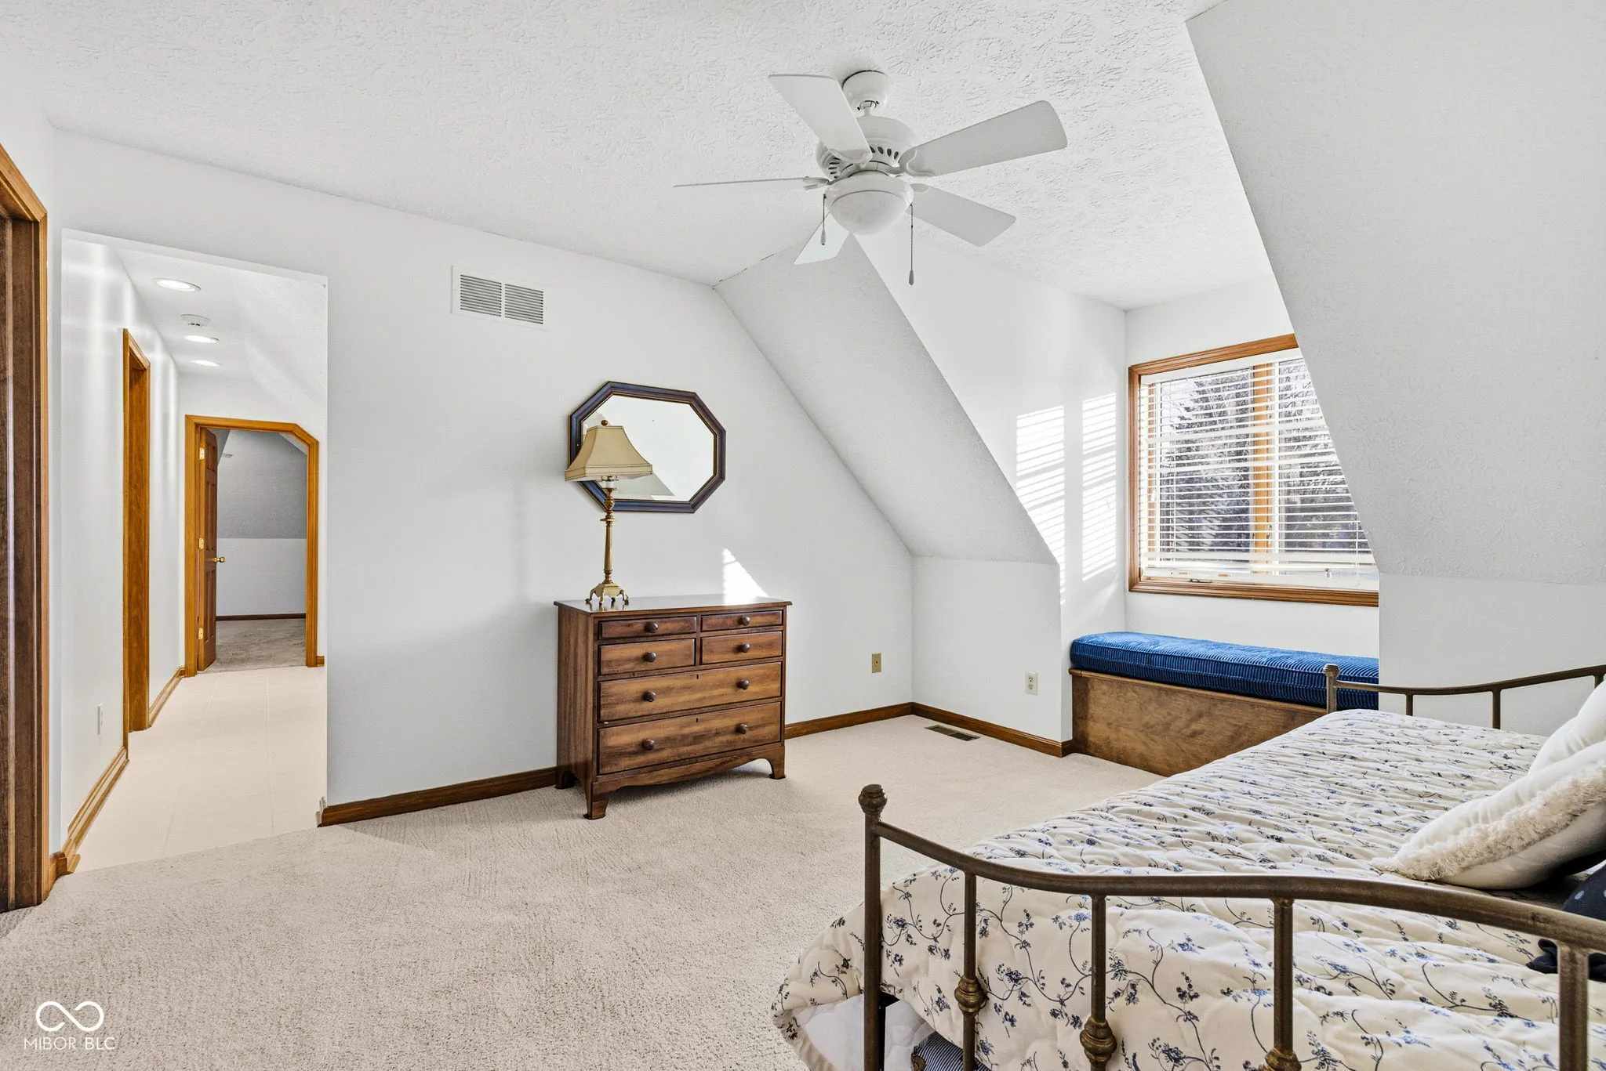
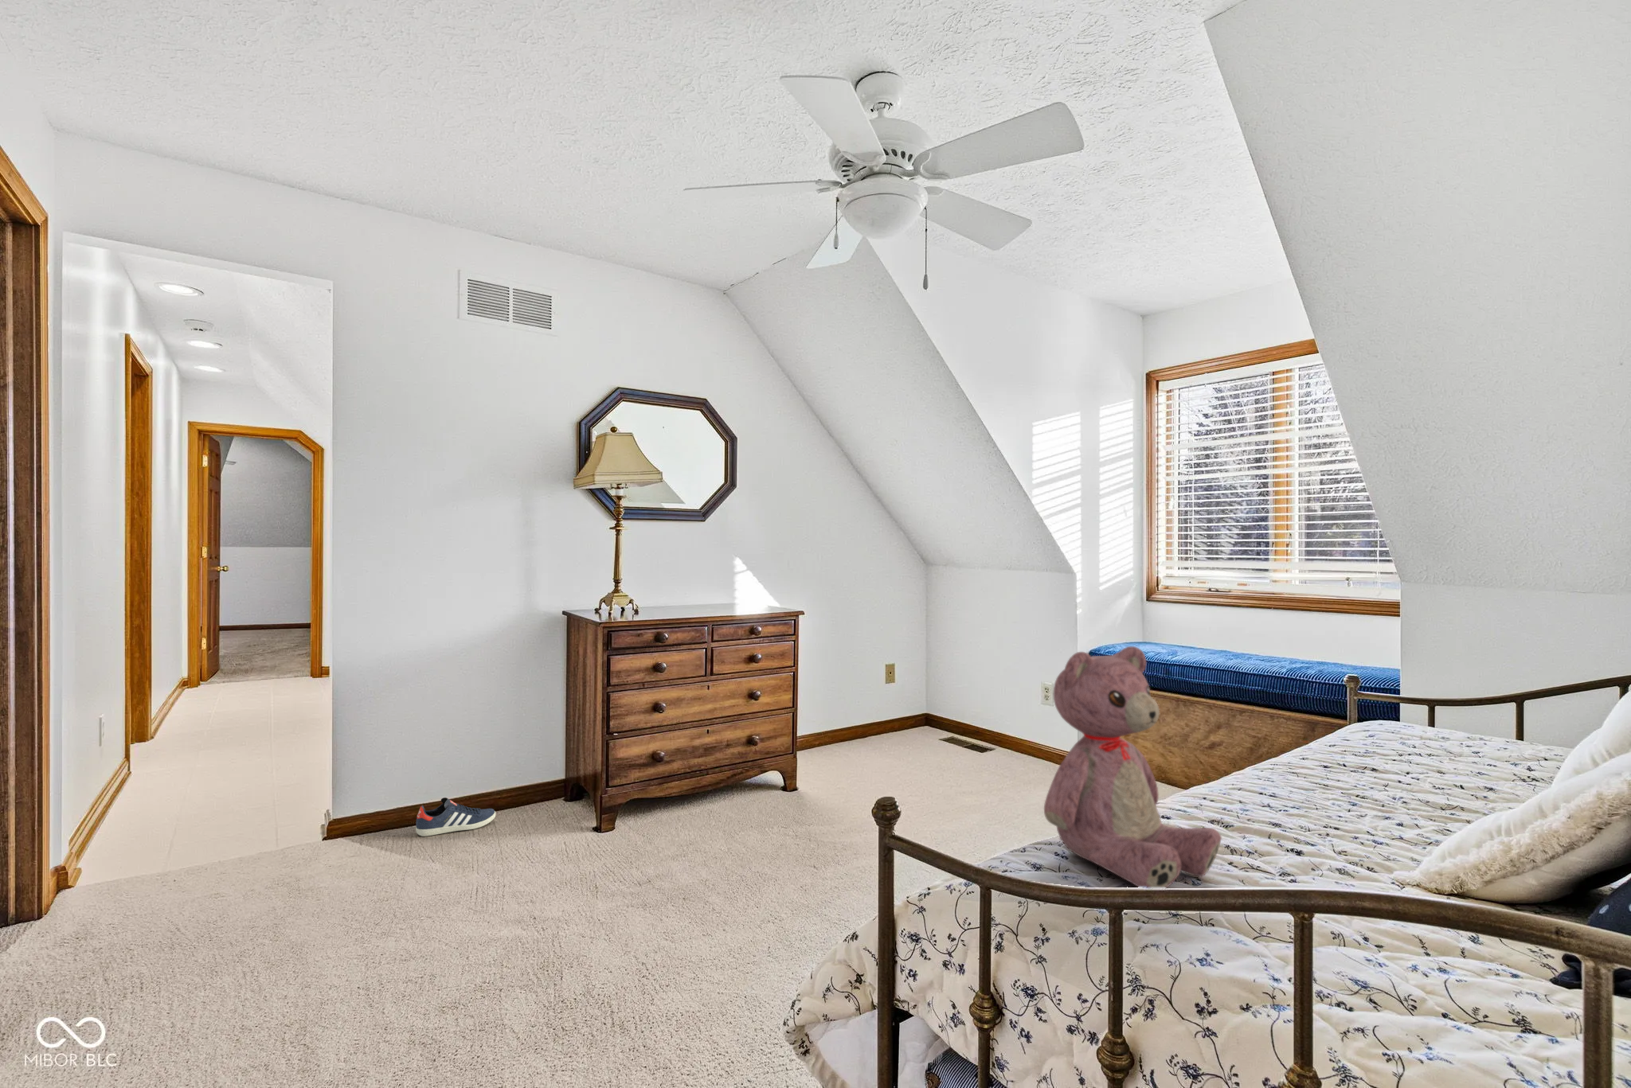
+ sneaker [415,797,497,838]
+ teddy bear [1043,646,1223,888]
